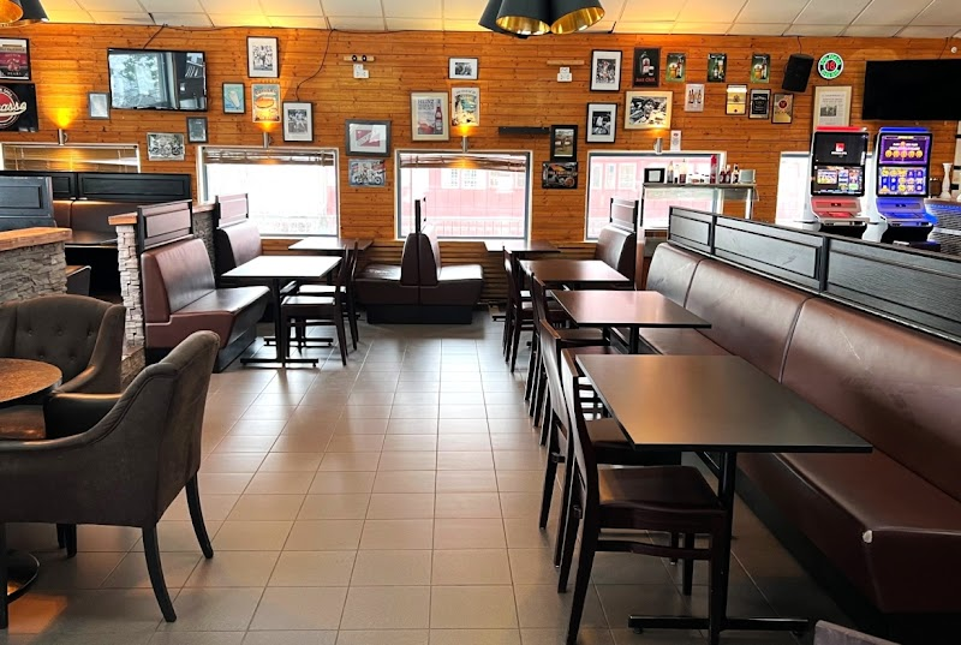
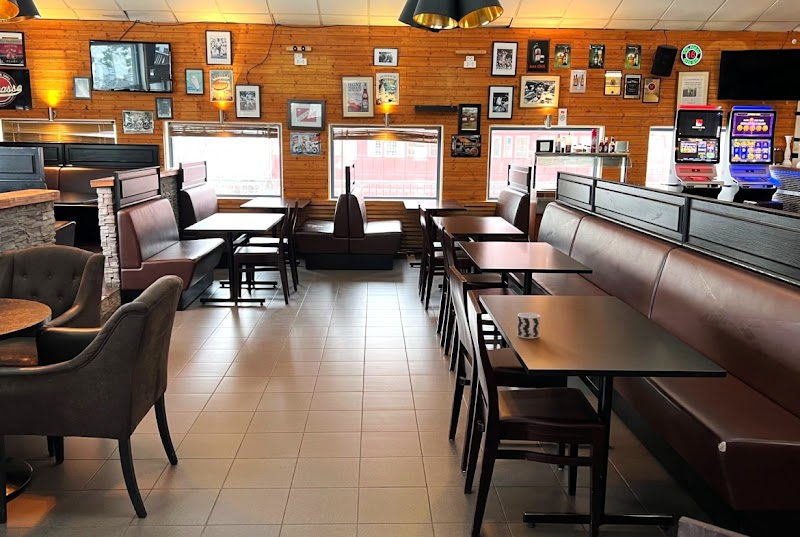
+ cup [516,312,541,340]
